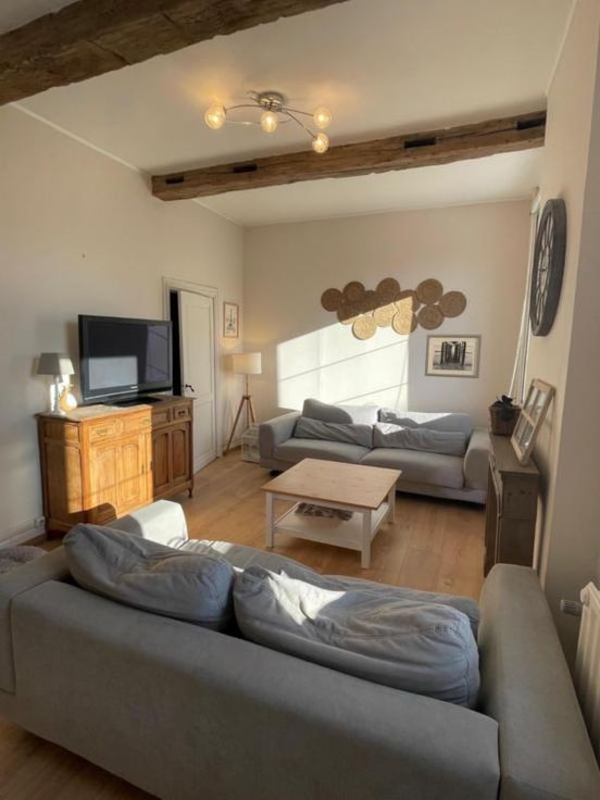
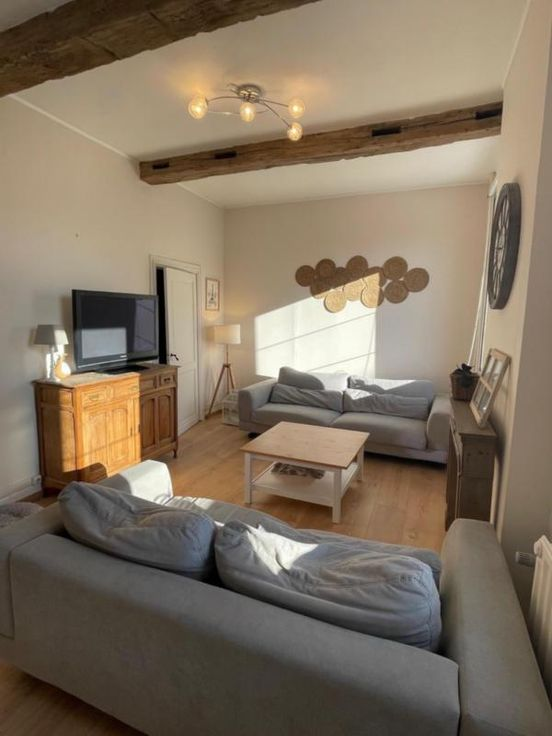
- wall art [424,333,484,379]
